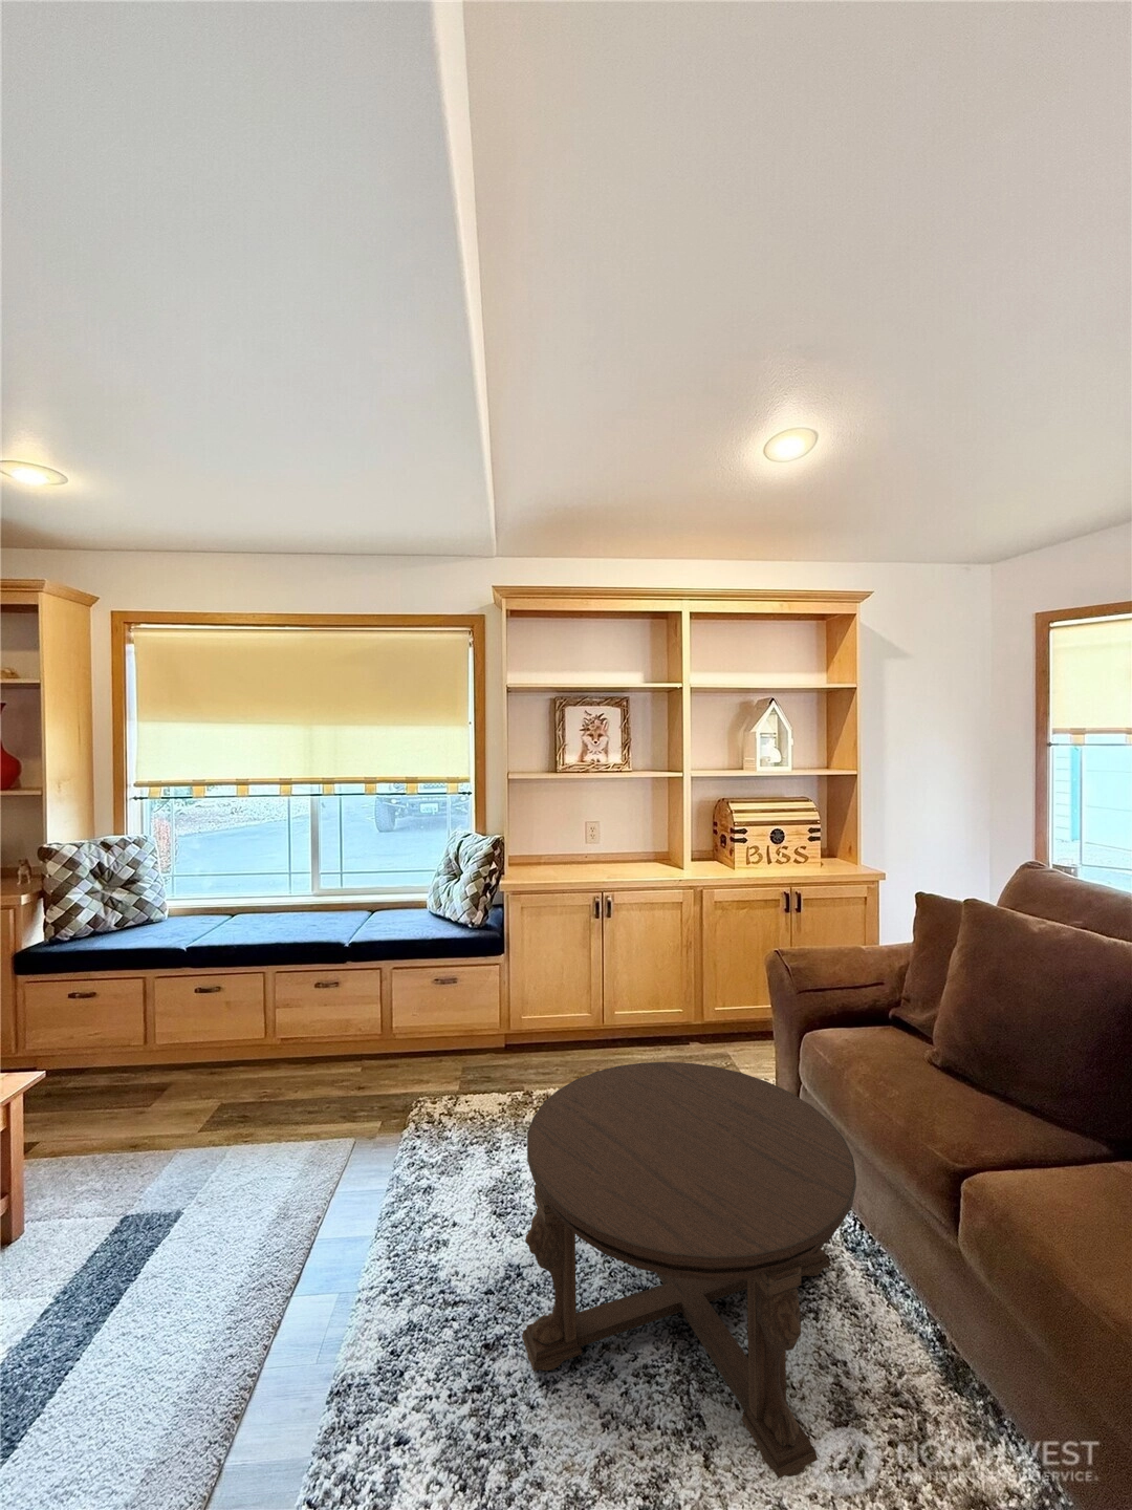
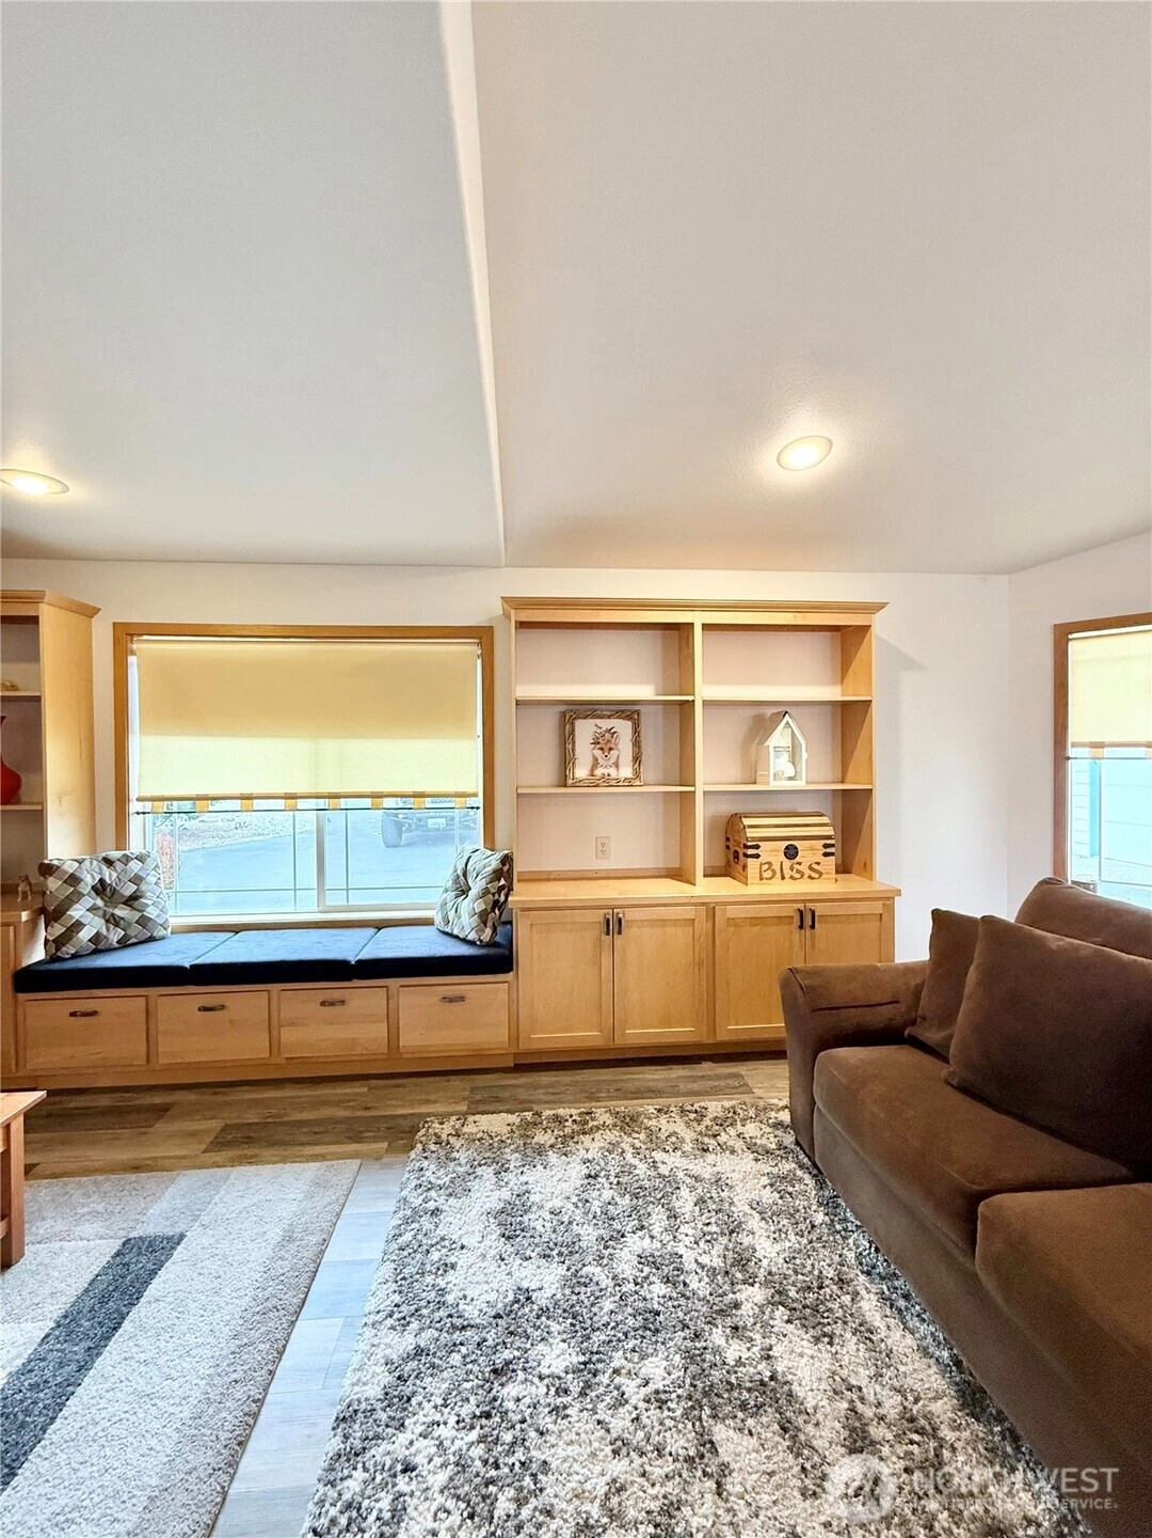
- coffee table [521,1062,857,1479]
